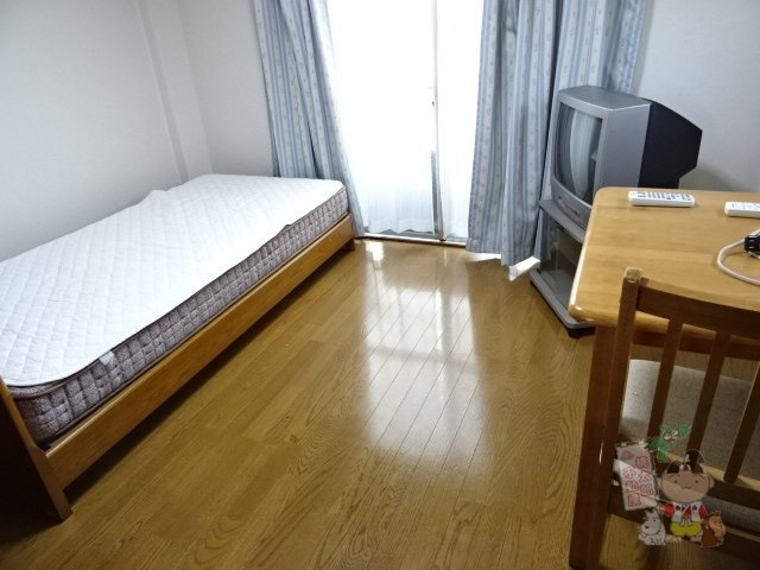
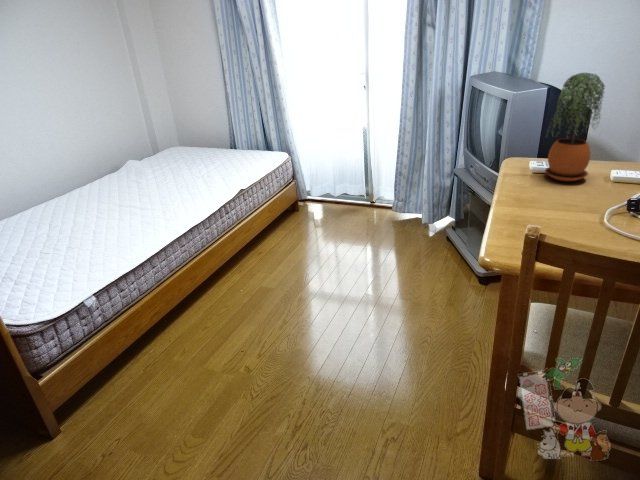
+ potted plant [544,72,606,182]
